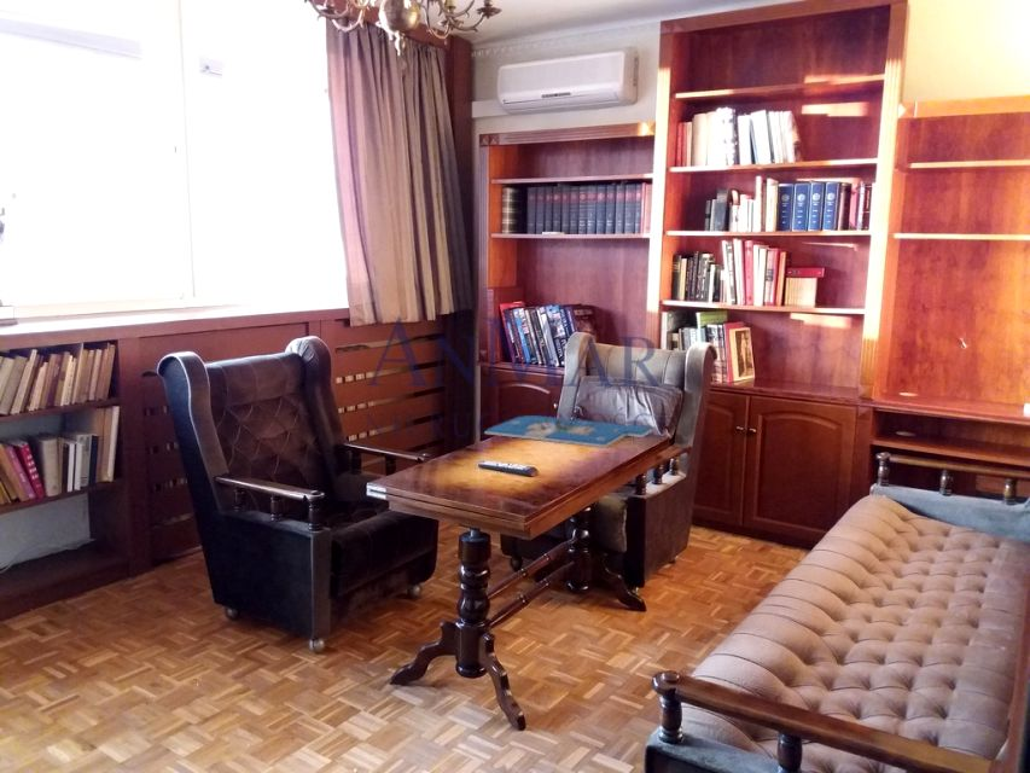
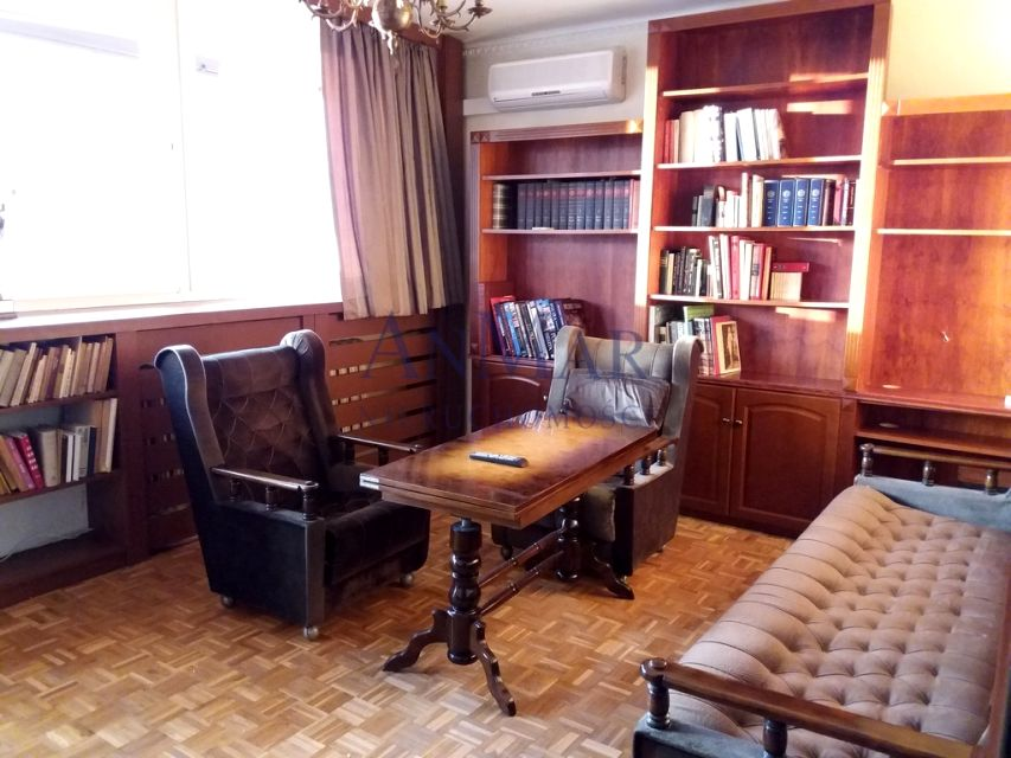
- board game [484,414,653,449]
